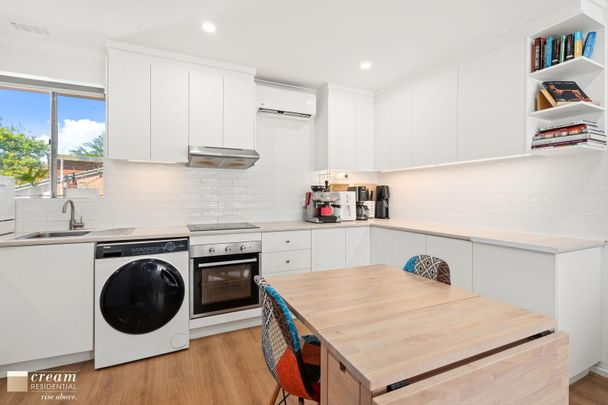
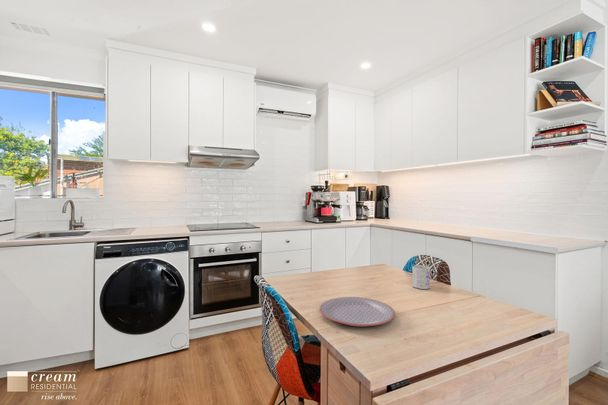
+ mug [411,264,431,290]
+ plate [319,296,396,327]
